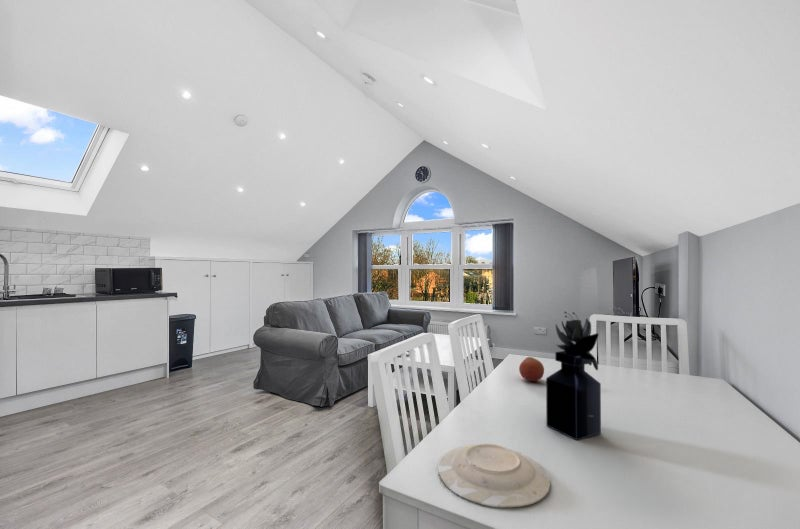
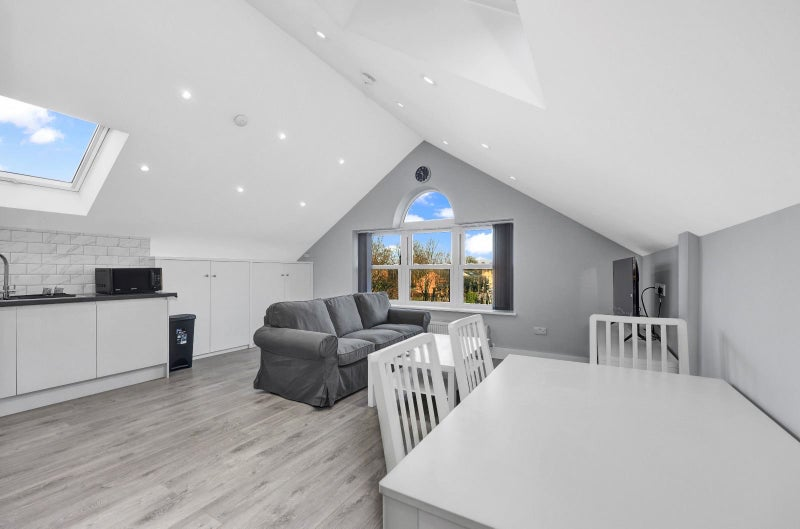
- fruit [518,356,545,382]
- vase [545,311,602,441]
- plate [437,443,551,508]
